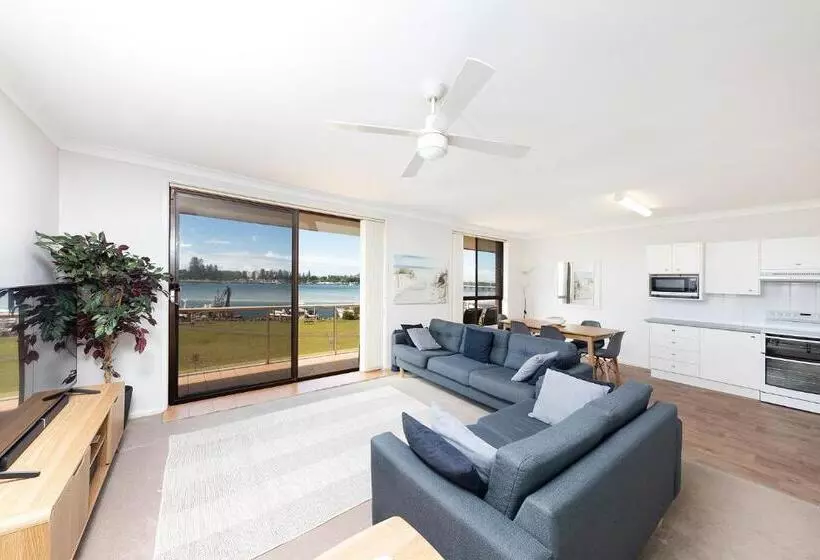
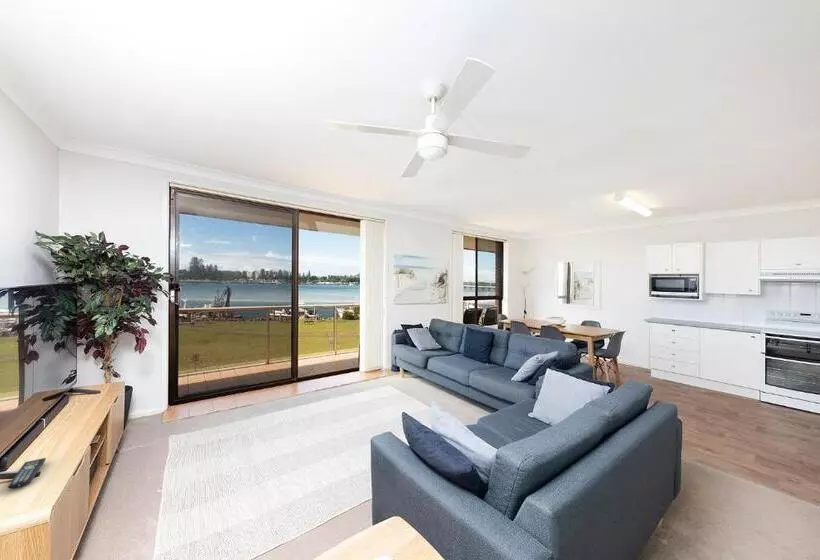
+ remote control [7,457,47,489]
